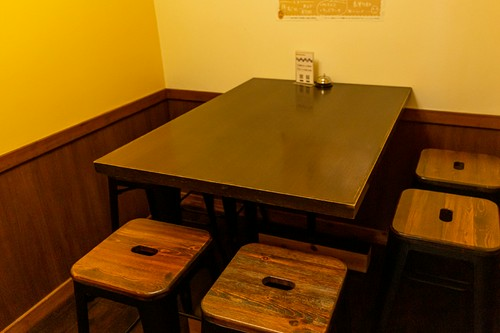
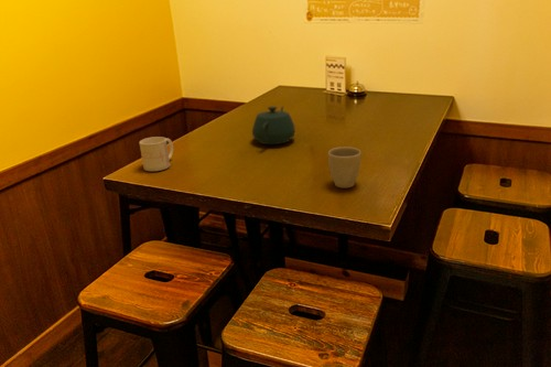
+ mug [138,136,174,172]
+ mug [327,145,361,188]
+ teapot [251,105,296,145]
